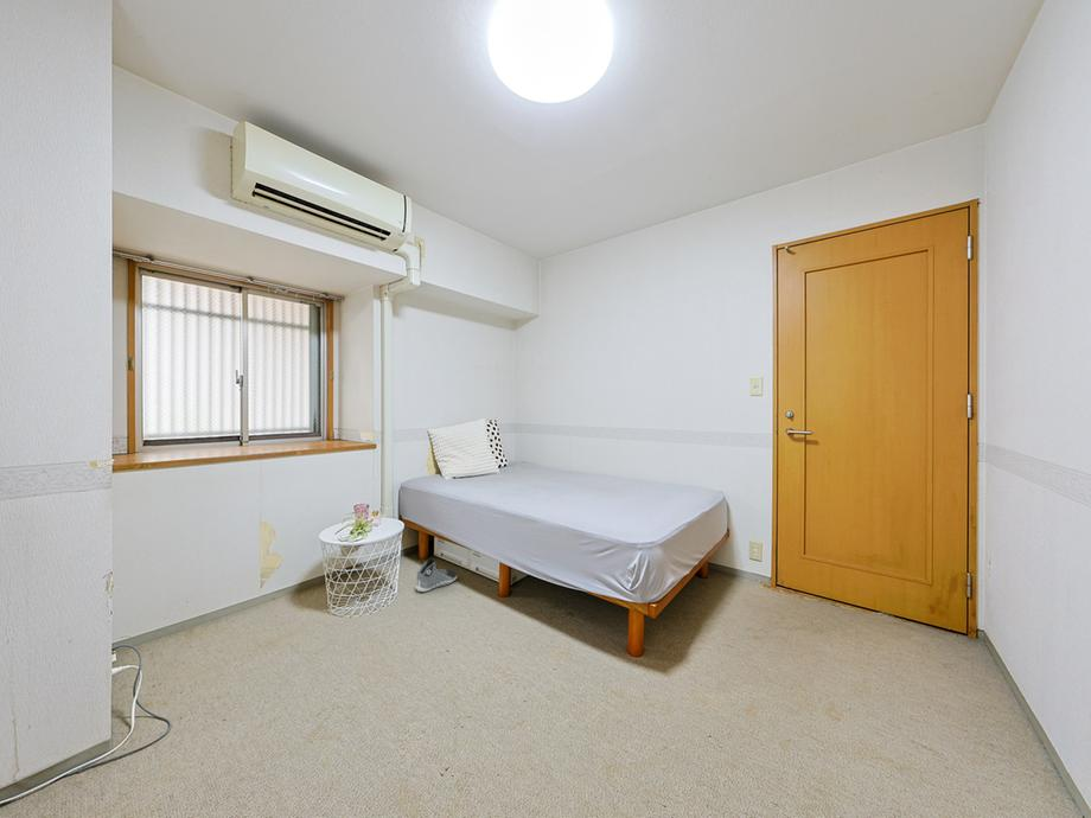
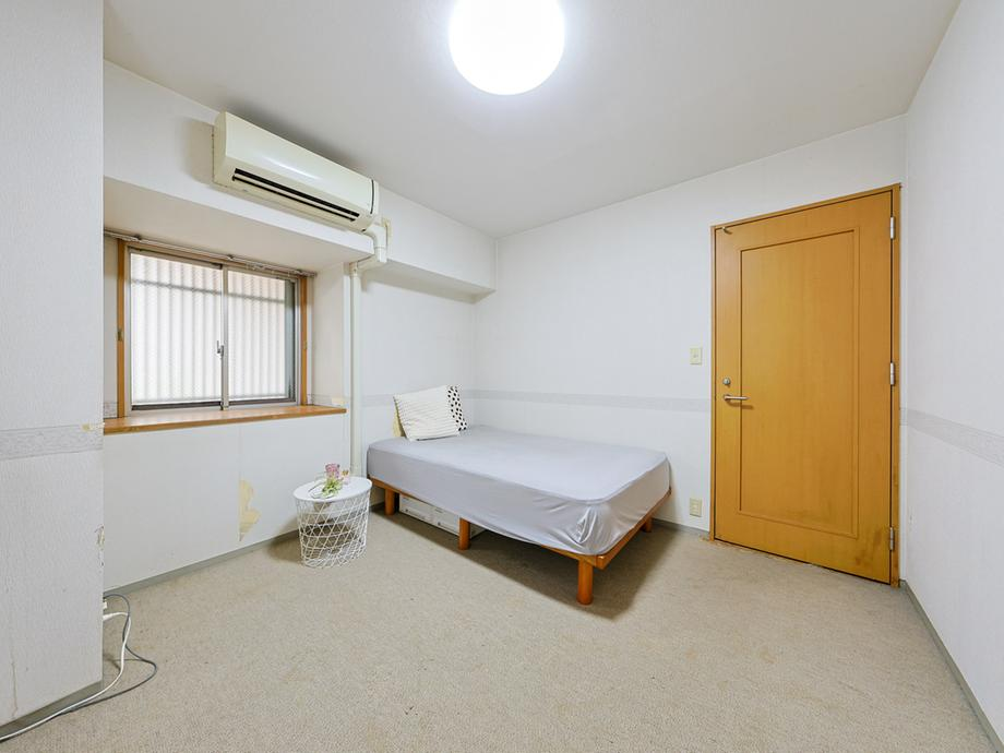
- sneaker [414,557,459,594]
